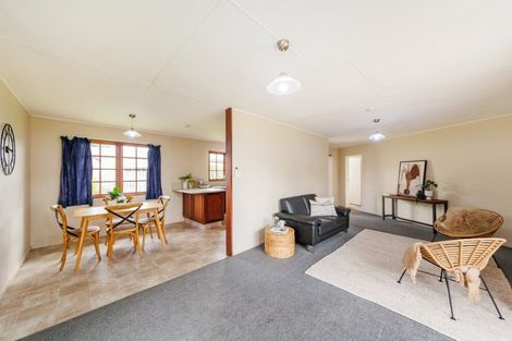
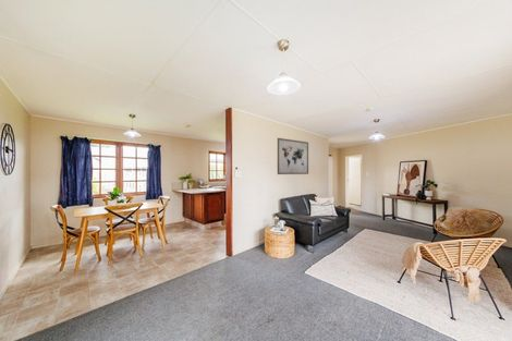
+ wall art [277,137,309,175]
